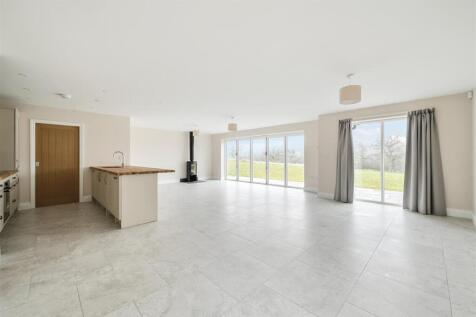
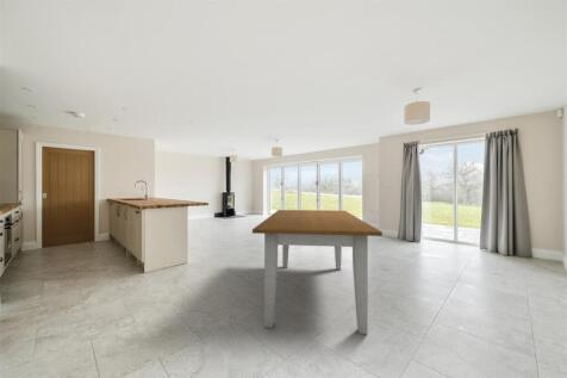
+ table [251,209,384,335]
